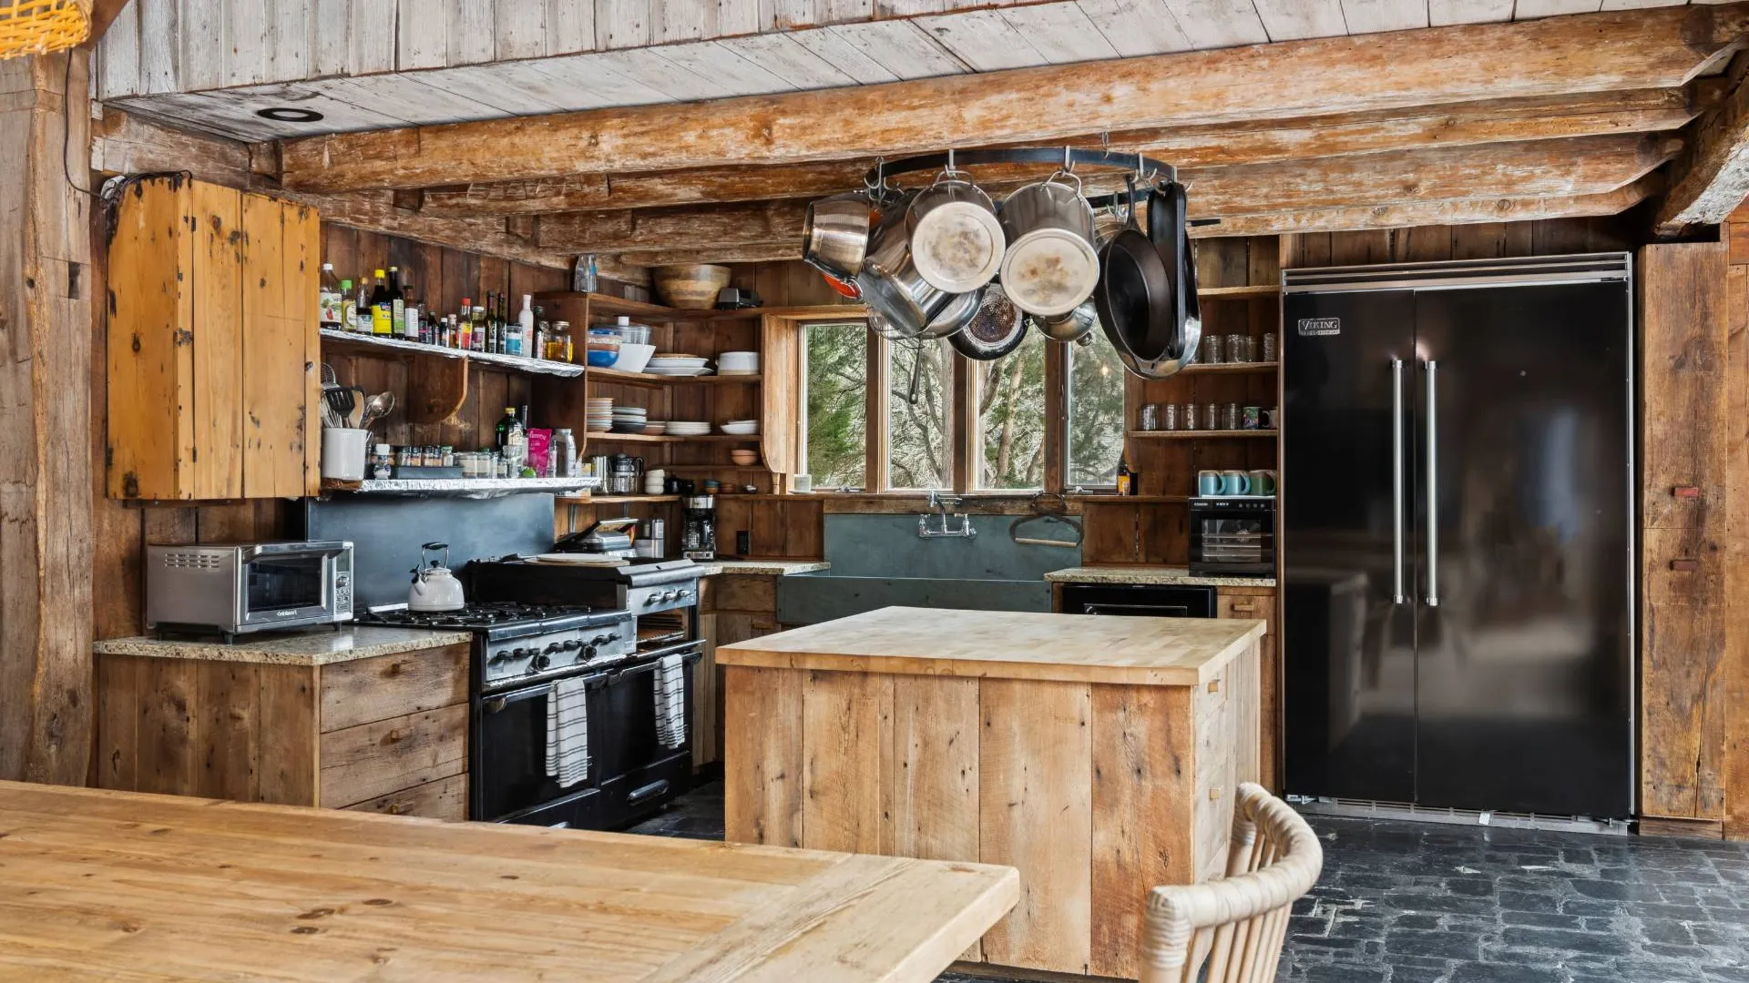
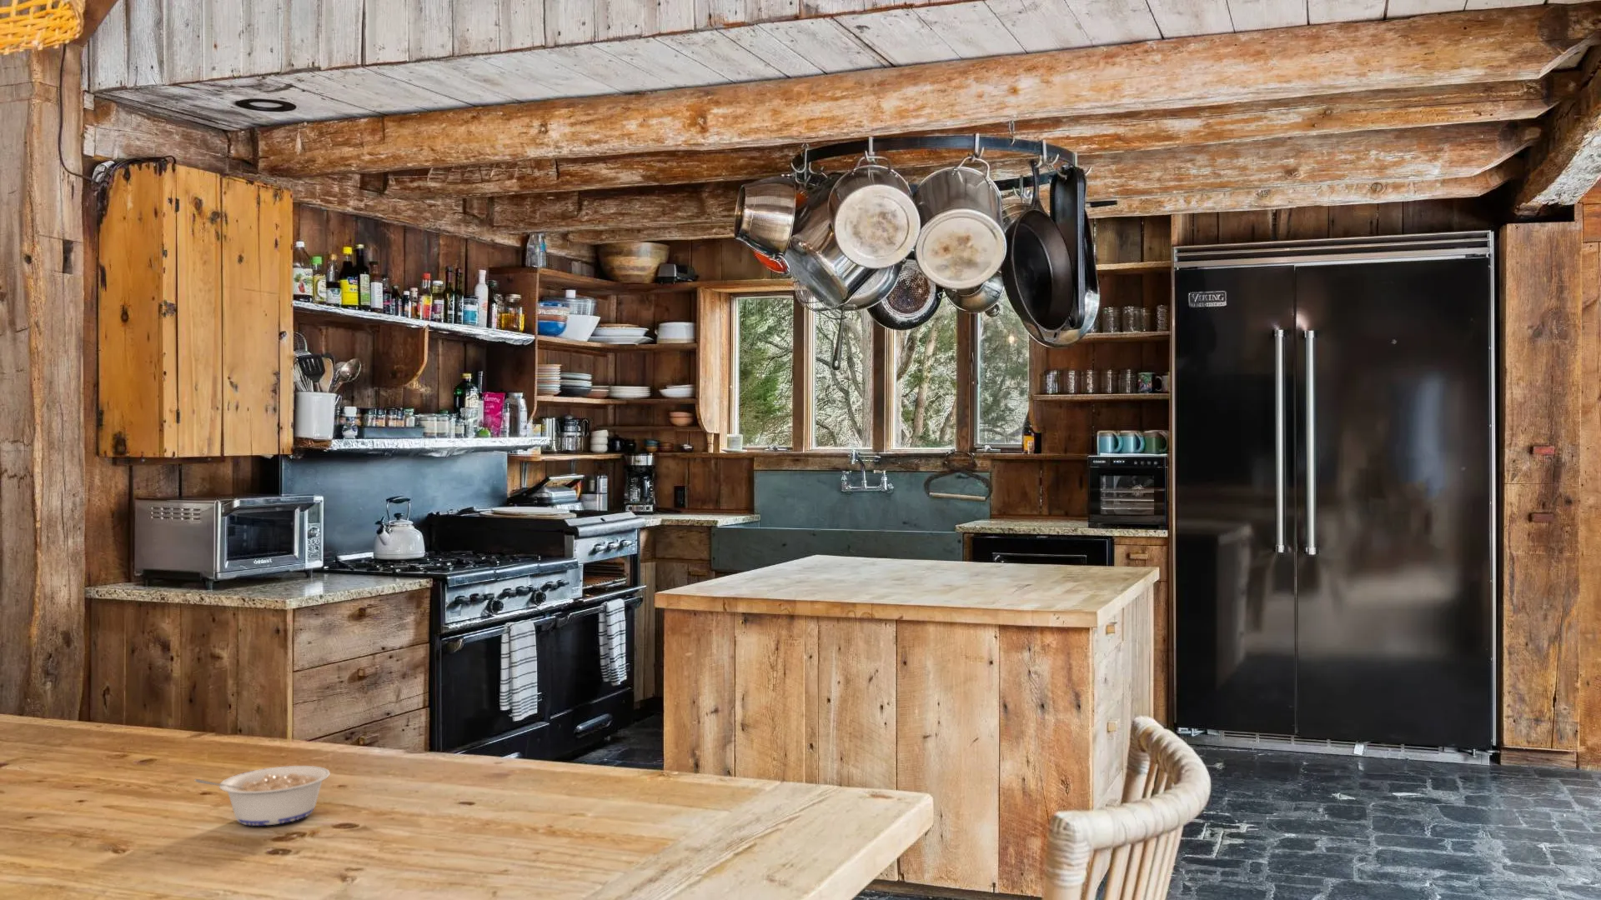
+ legume [194,765,331,826]
